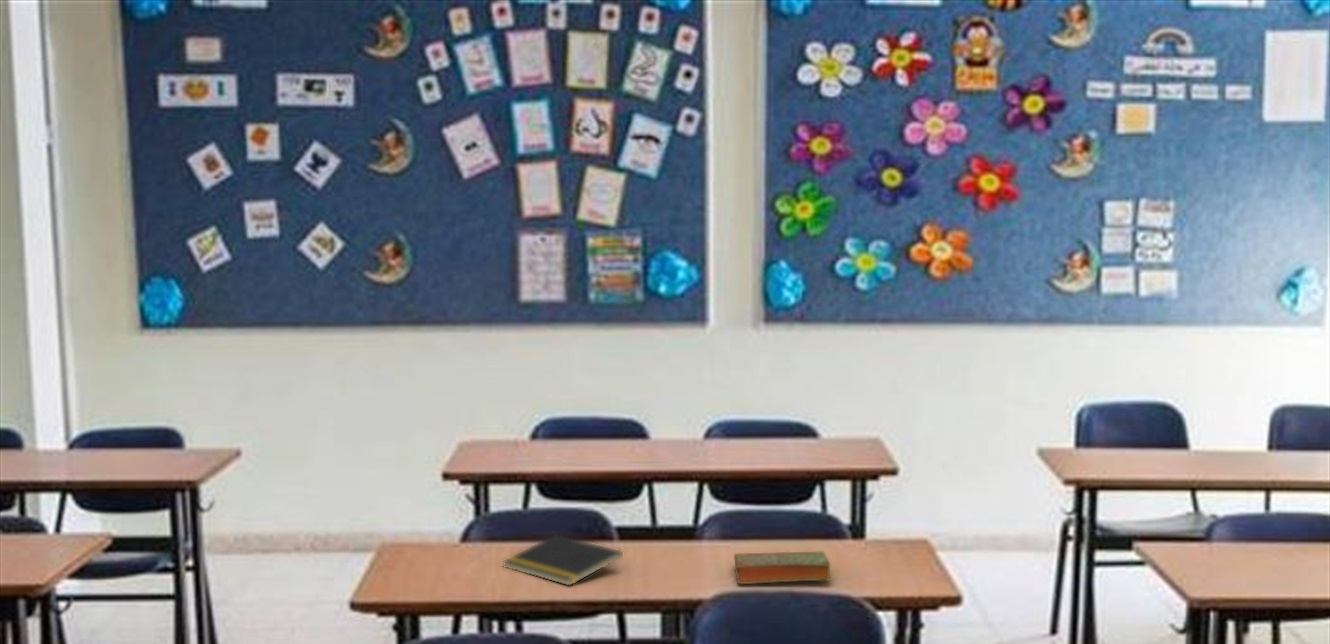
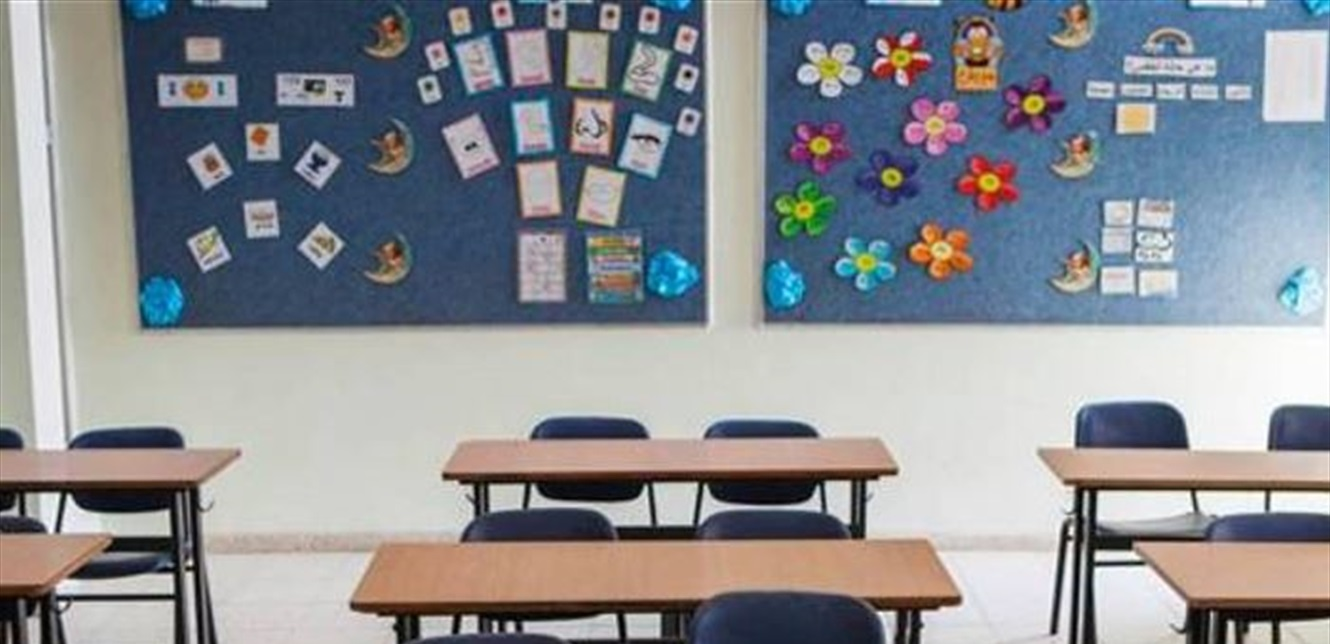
- notepad [502,534,624,587]
- book [733,551,832,585]
